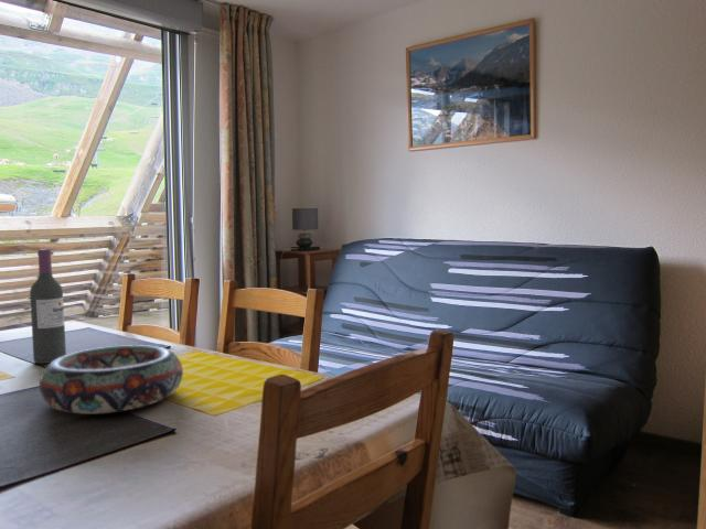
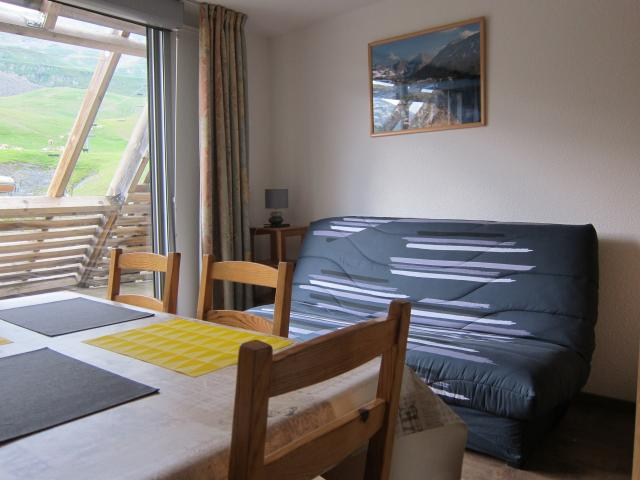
- decorative bowl [39,344,184,415]
- wine bottle [29,248,67,365]
